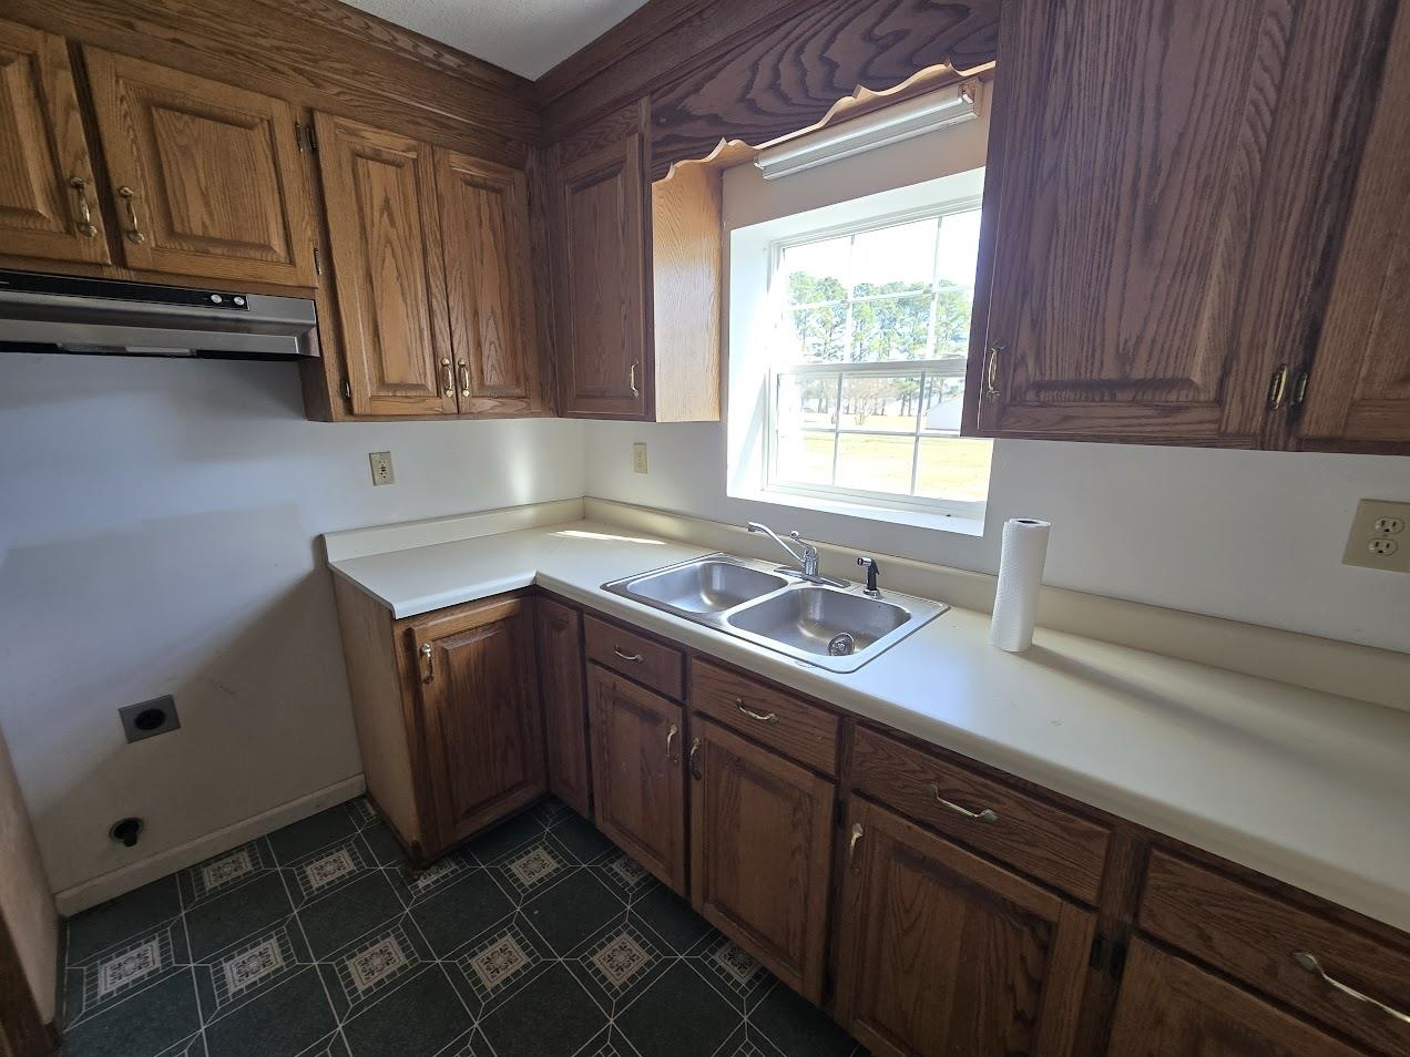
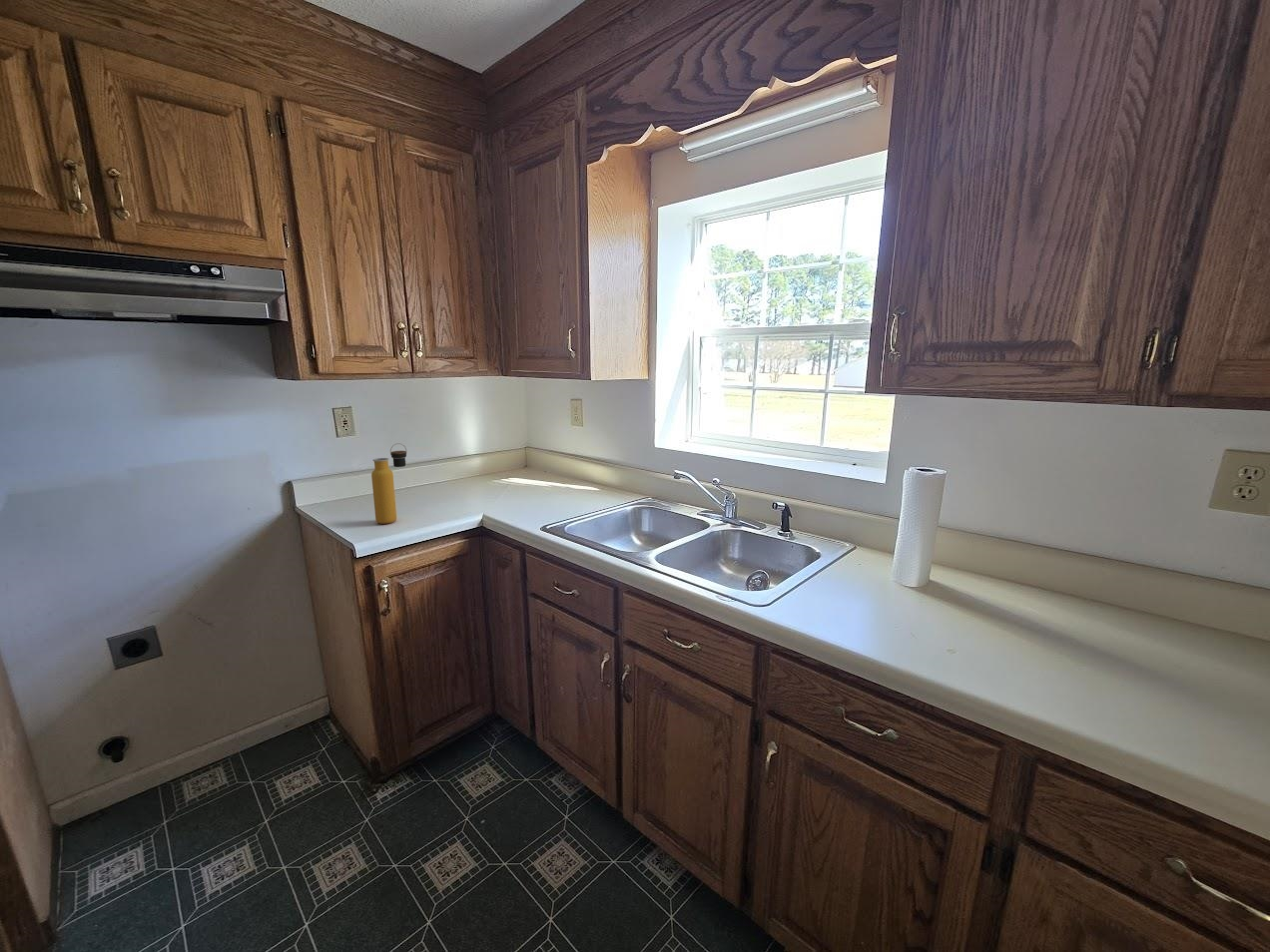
+ water bottle [370,442,408,525]
